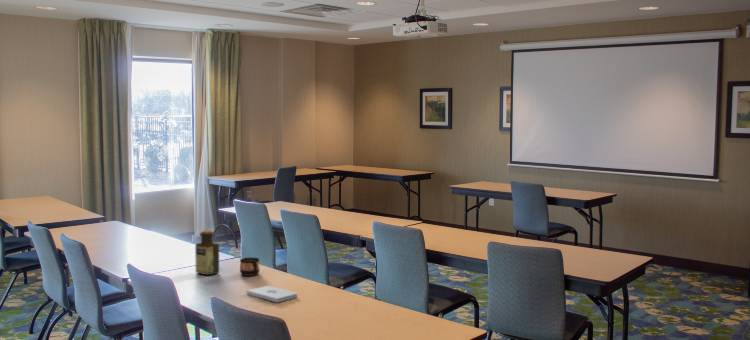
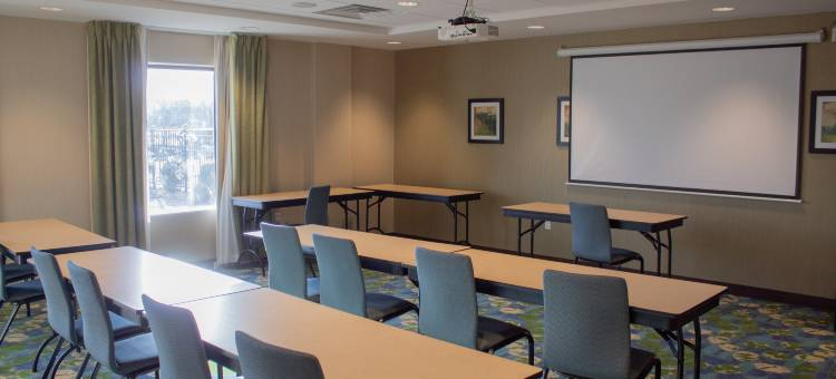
- cup [239,257,260,277]
- notepad [246,285,298,303]
- bottle [194,229,220,276]
